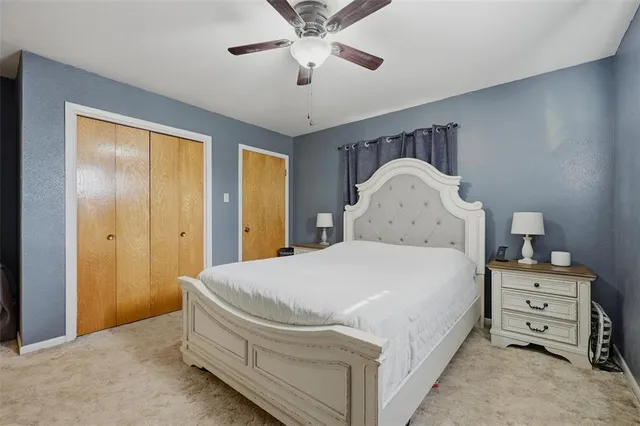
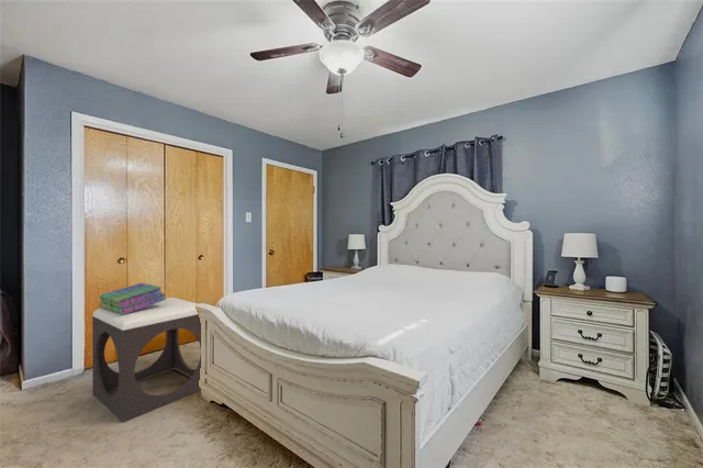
+ stack of books [98,282,167,314]
+ footstool [91,297,202,424]
